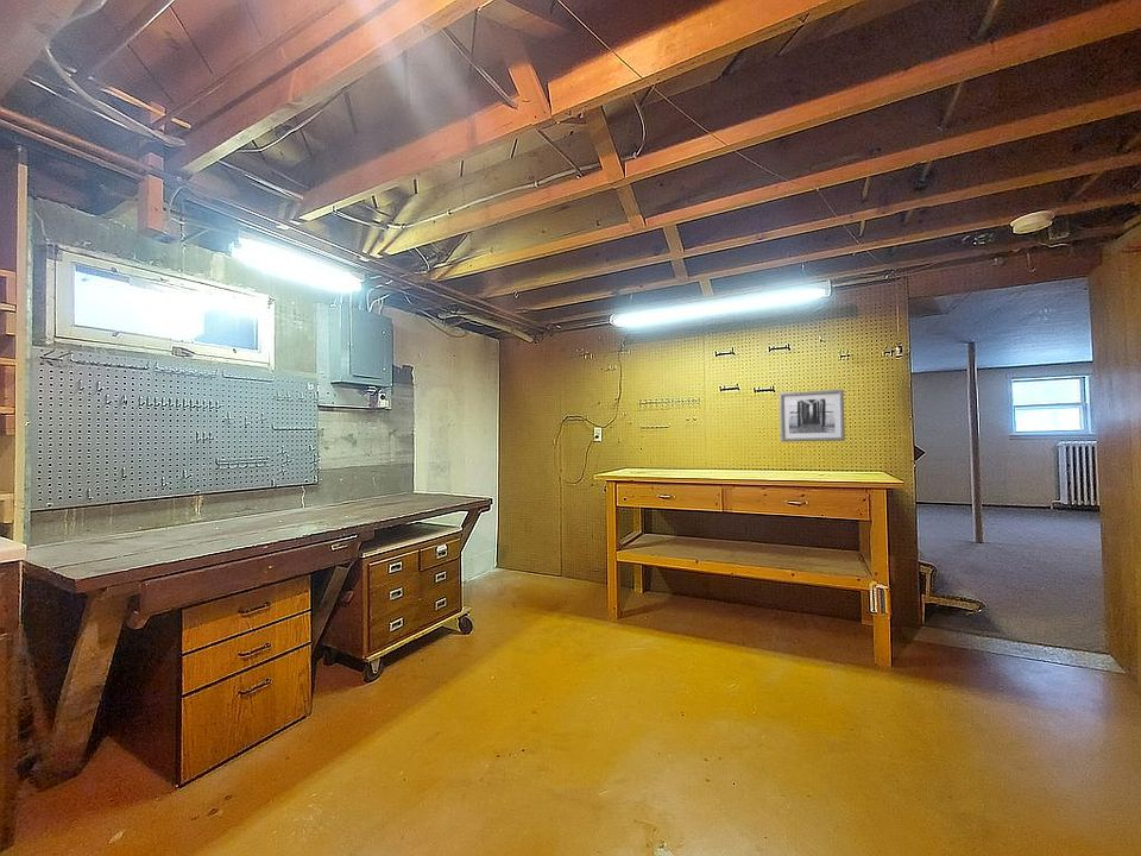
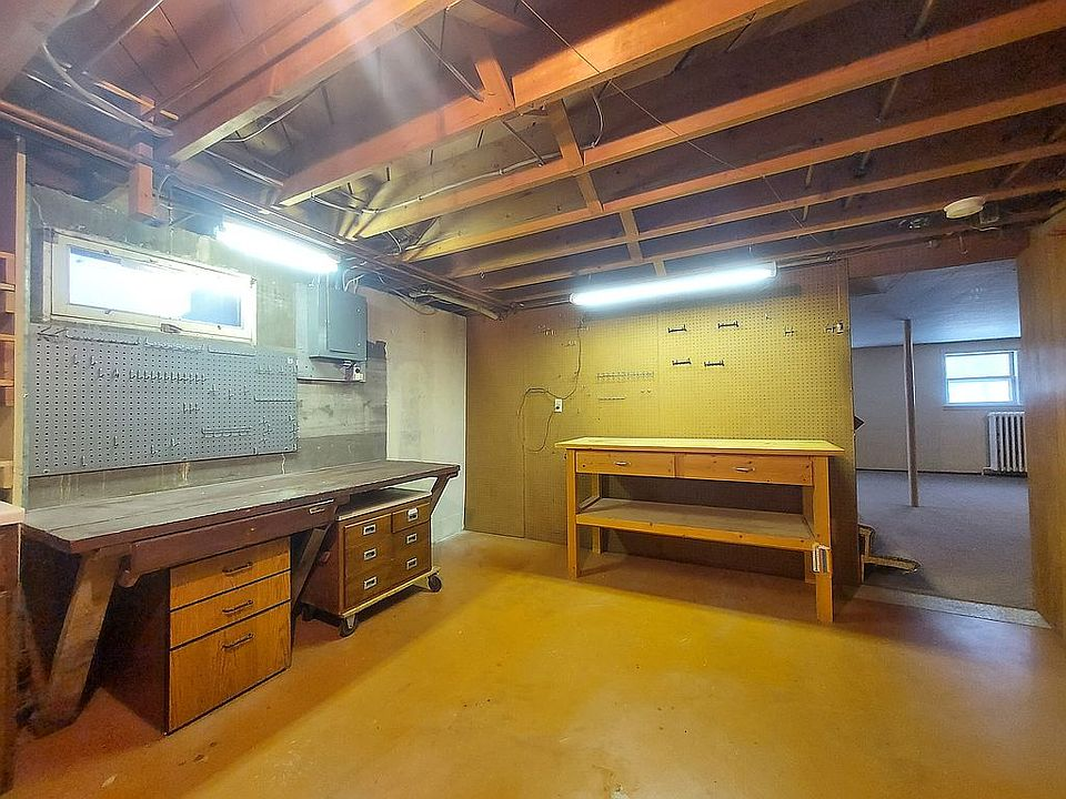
- wall art [778,389,846,443]
